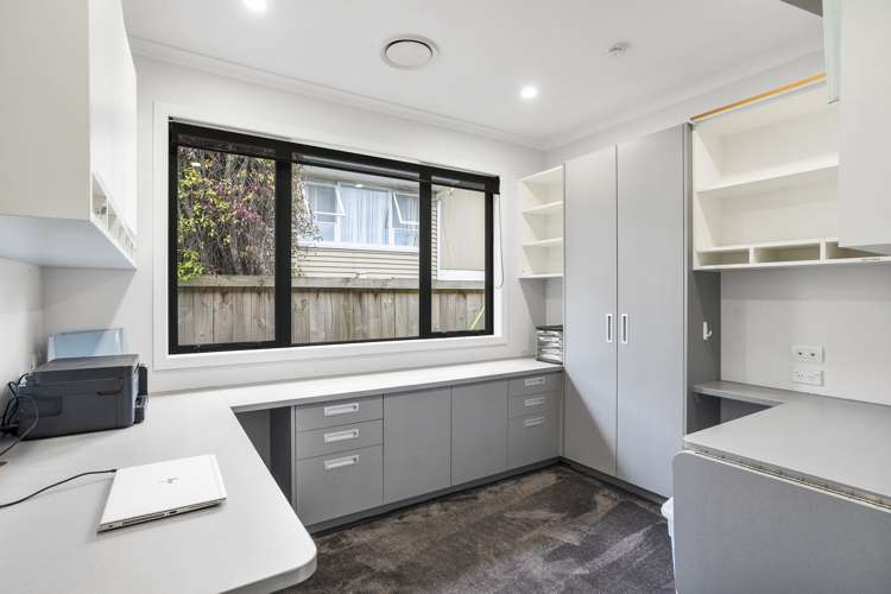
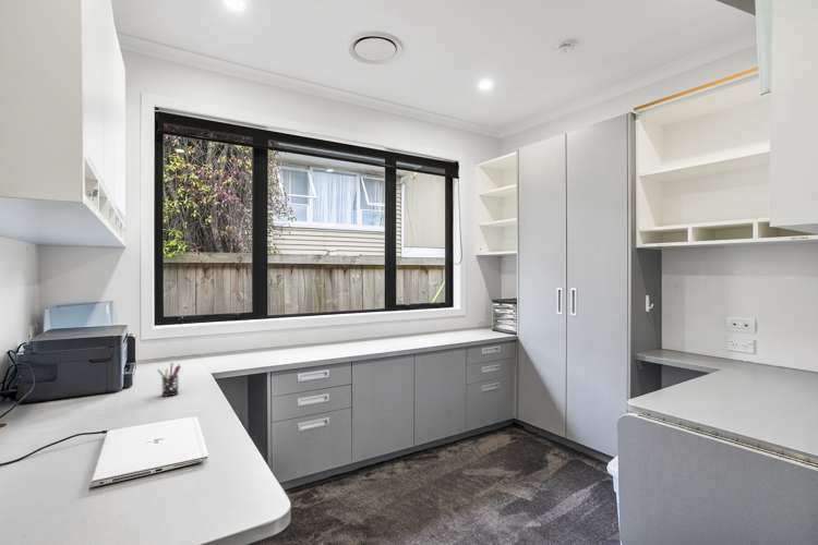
+ pen holder [157,362,182,398]
